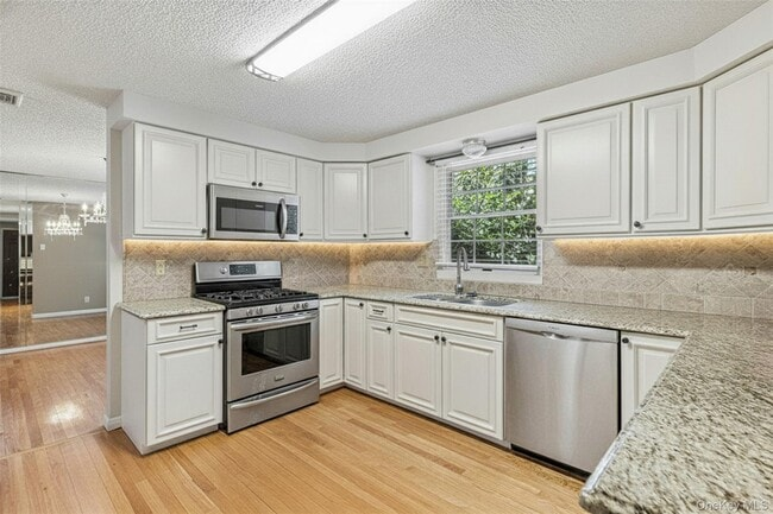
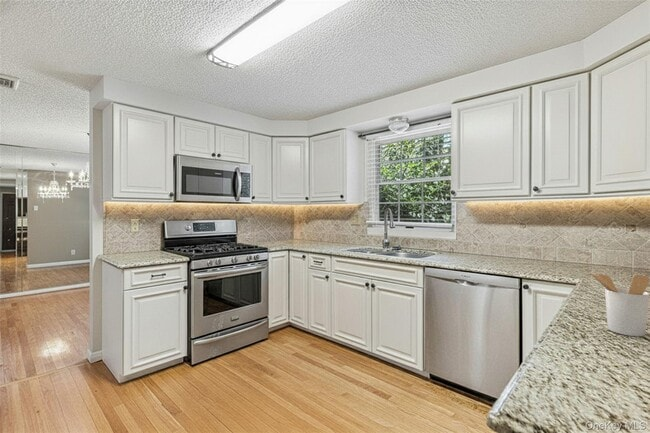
+ utensil holder [588,271,650,337]
